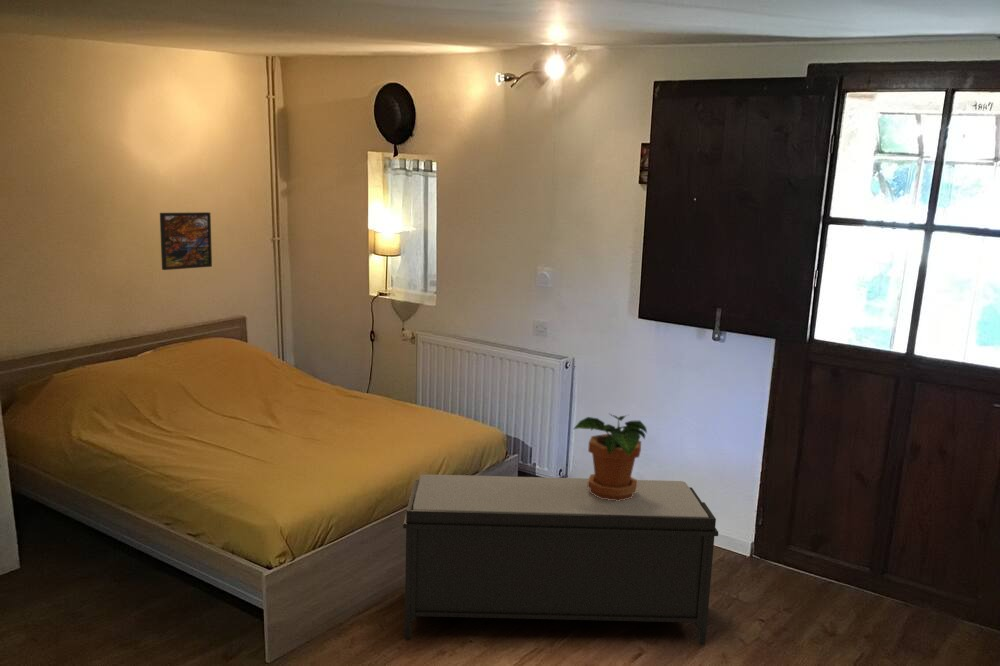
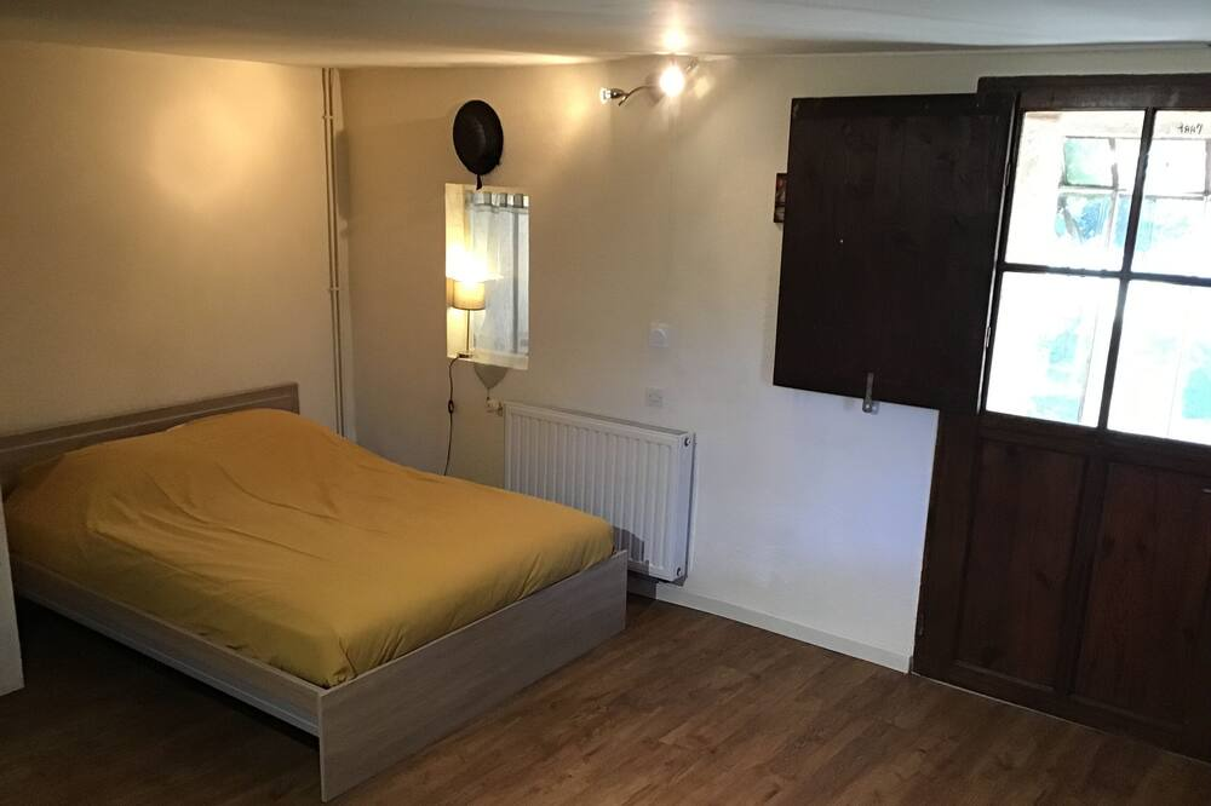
- bench [402,473,719,646]
- potted plant [573,413,648,501]
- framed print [159,211,213,271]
